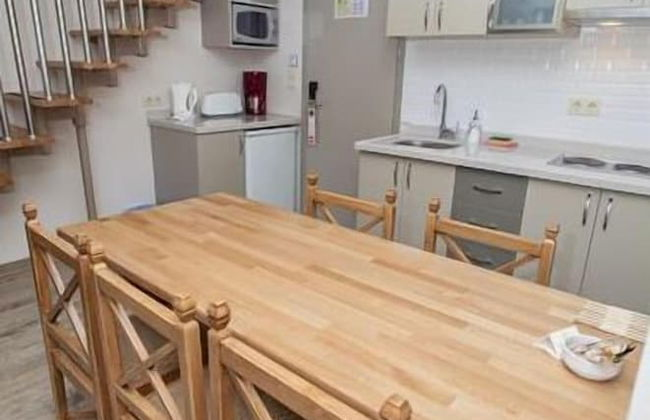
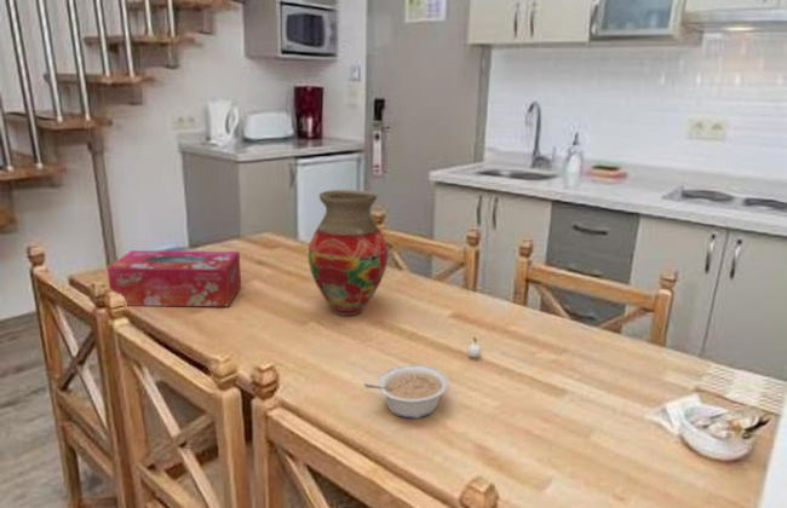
+ legume [363,364,450,420]
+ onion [463,335,493,359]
+ tissue box [107,249,242,307]
+ vase [308,189,389,317]
